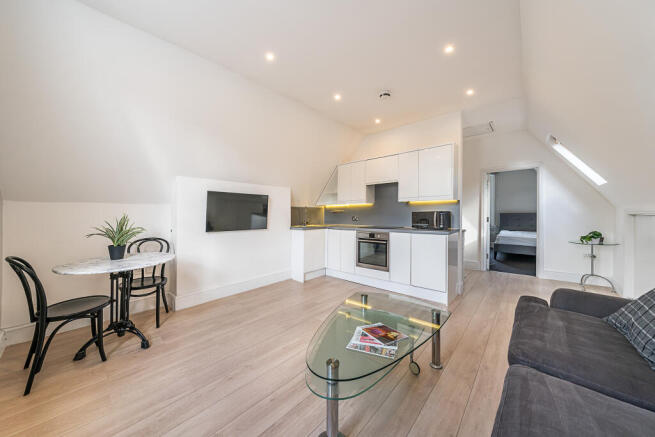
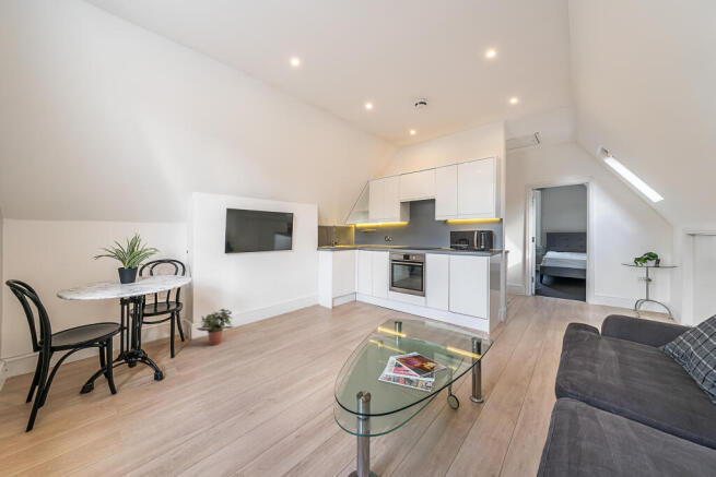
+ potted plant [196,308,235,346]
